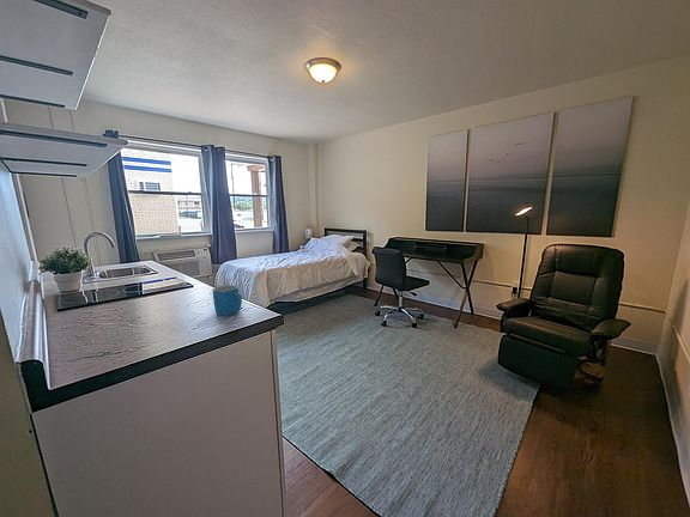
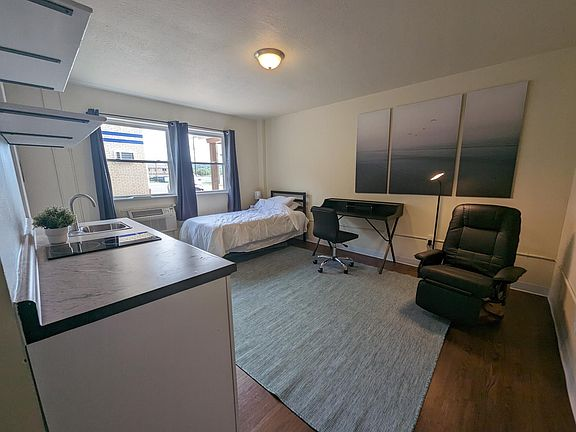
- mug [212,284,243,317]
